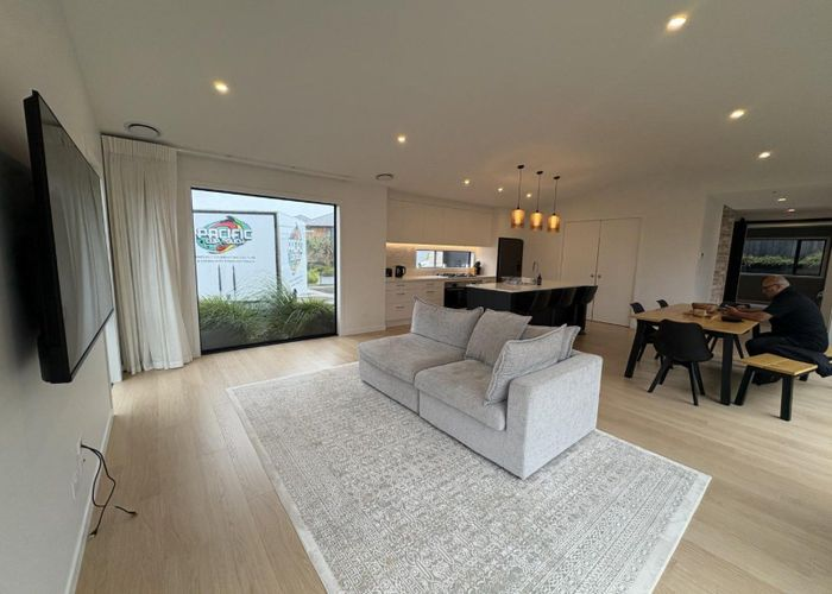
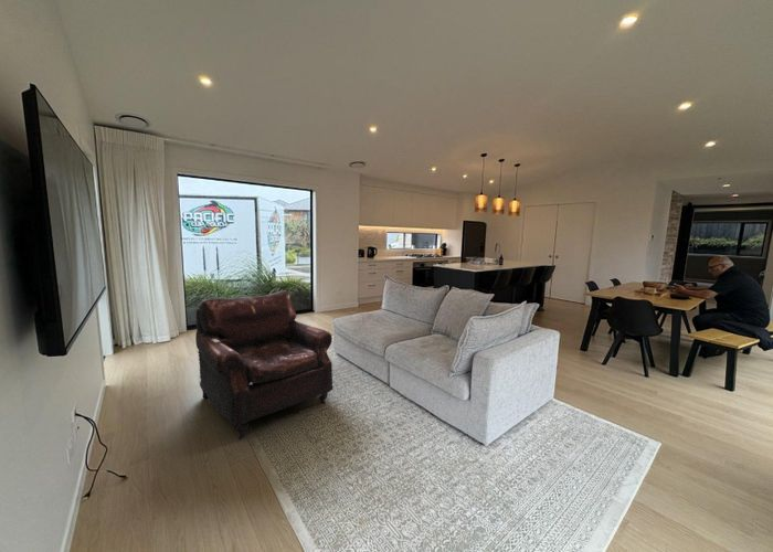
+ leather [194,290,333,440]
